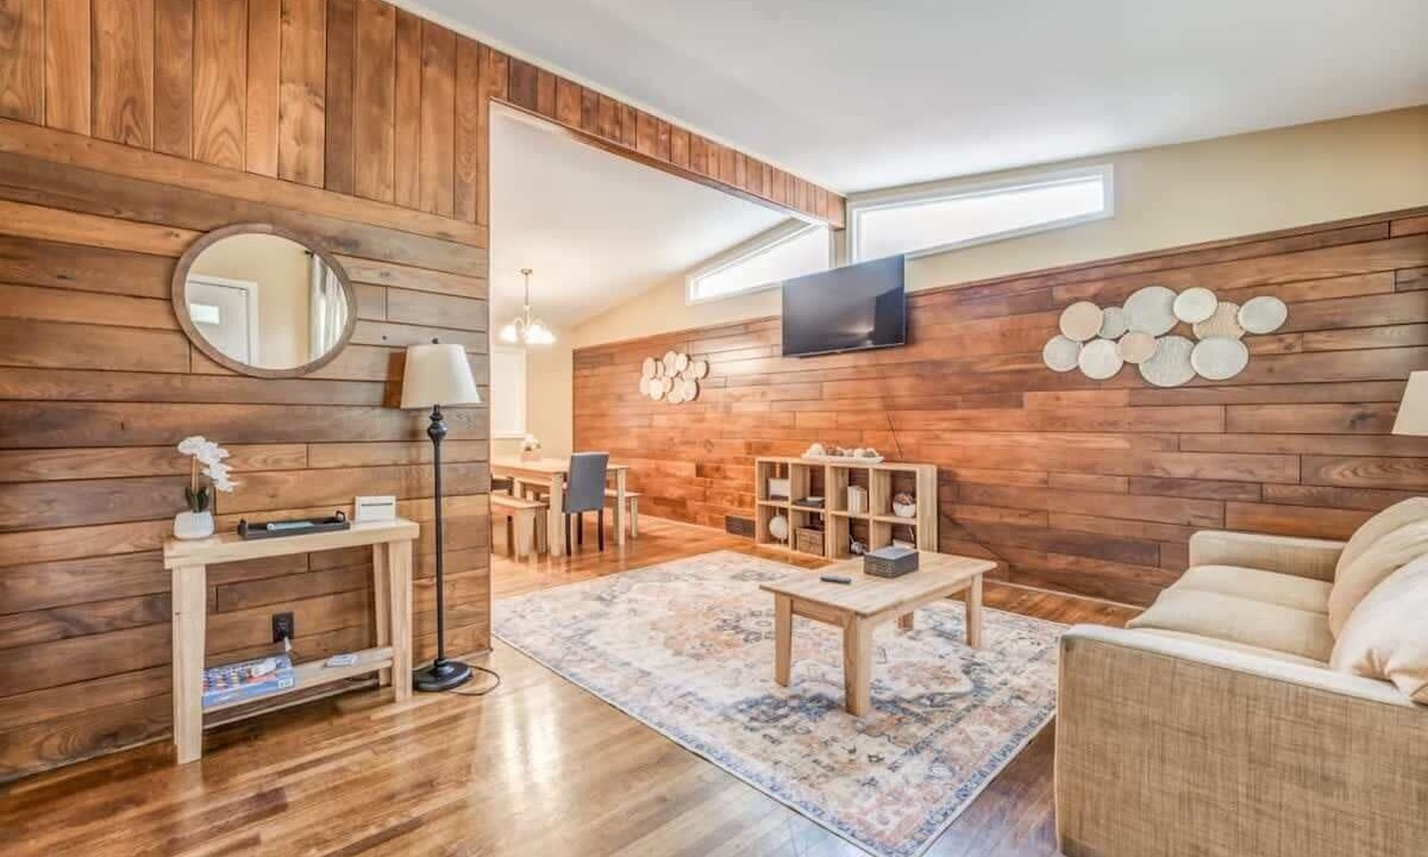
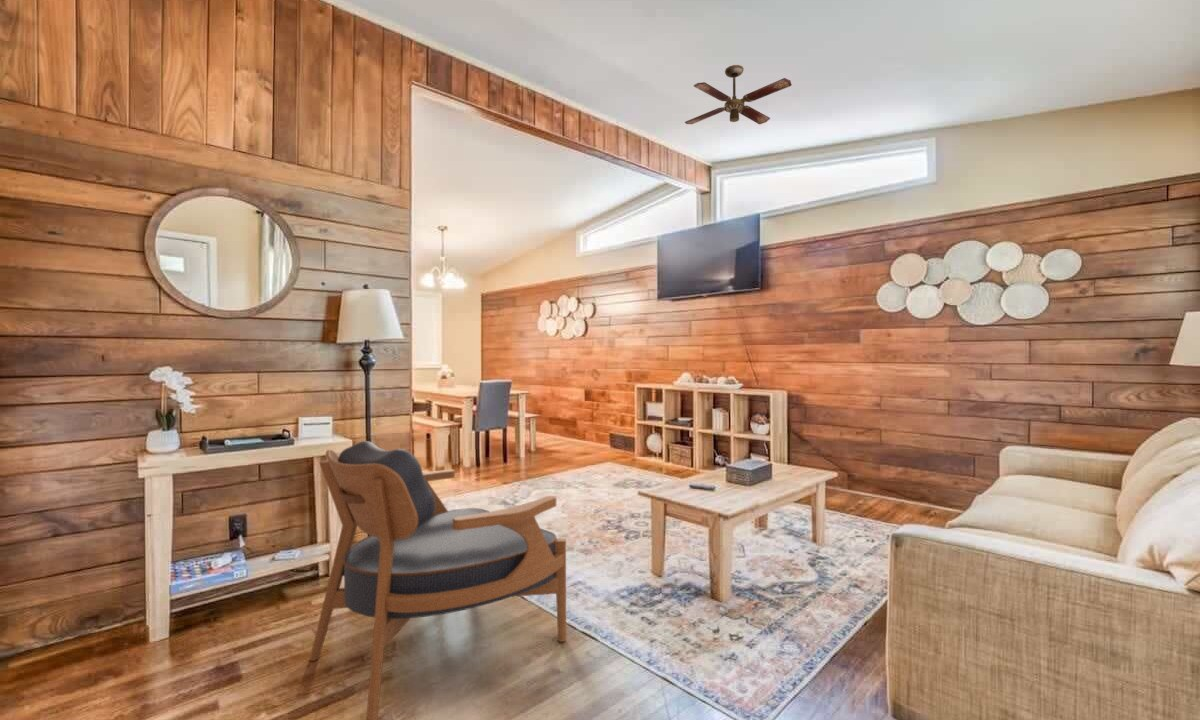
+ ceiling fan [684,64,793,125]
+ armchair [309,440,567,720]
